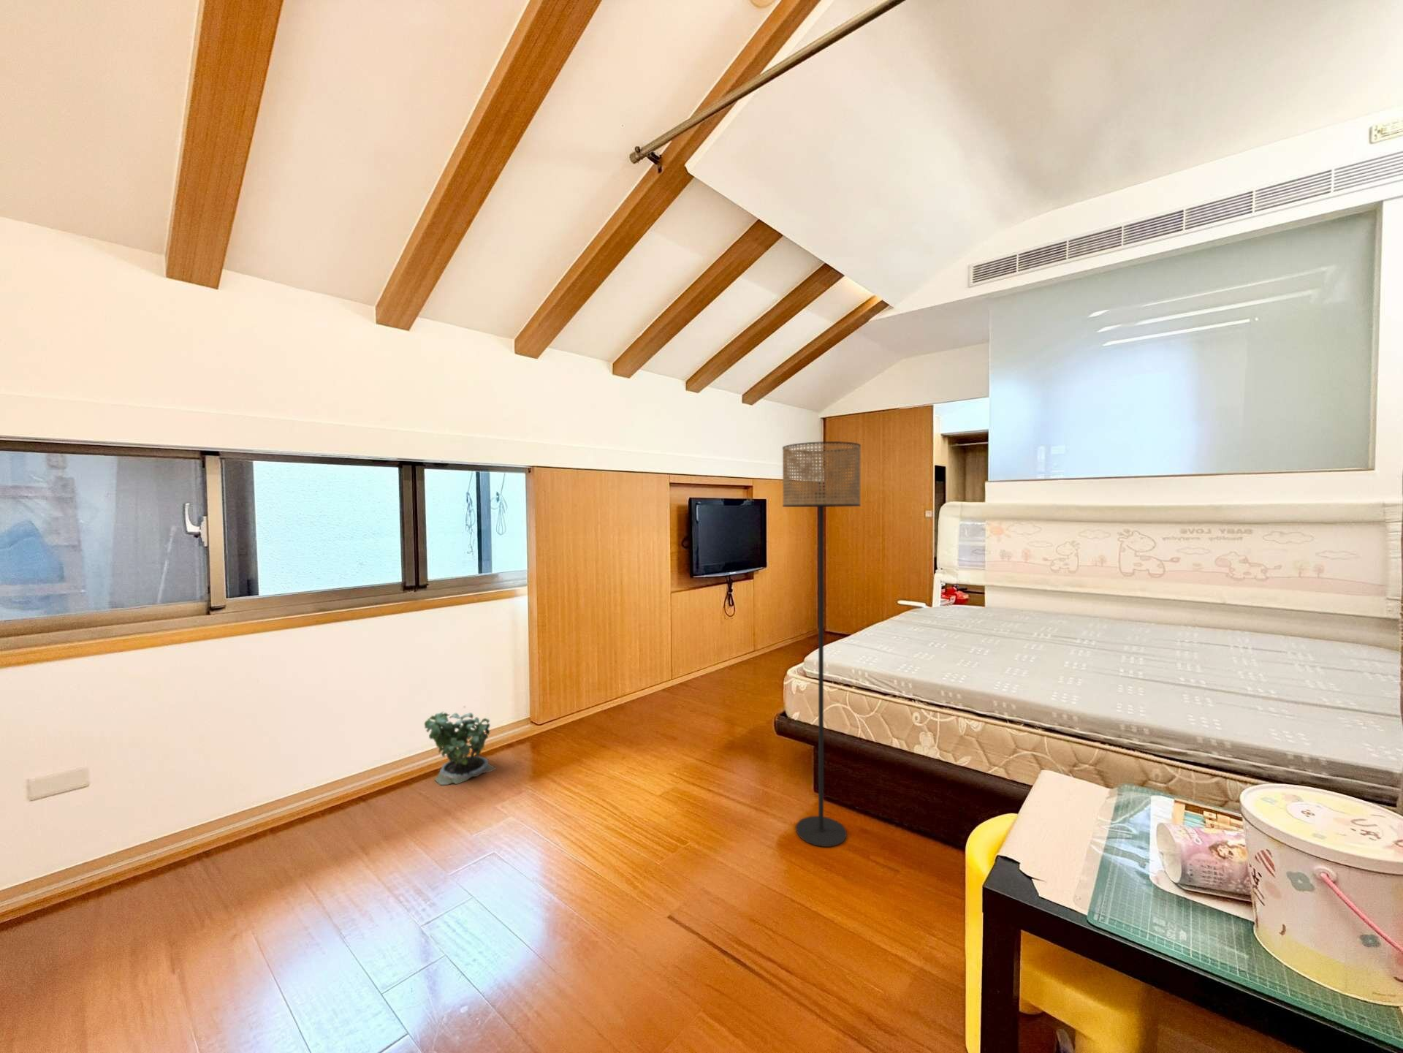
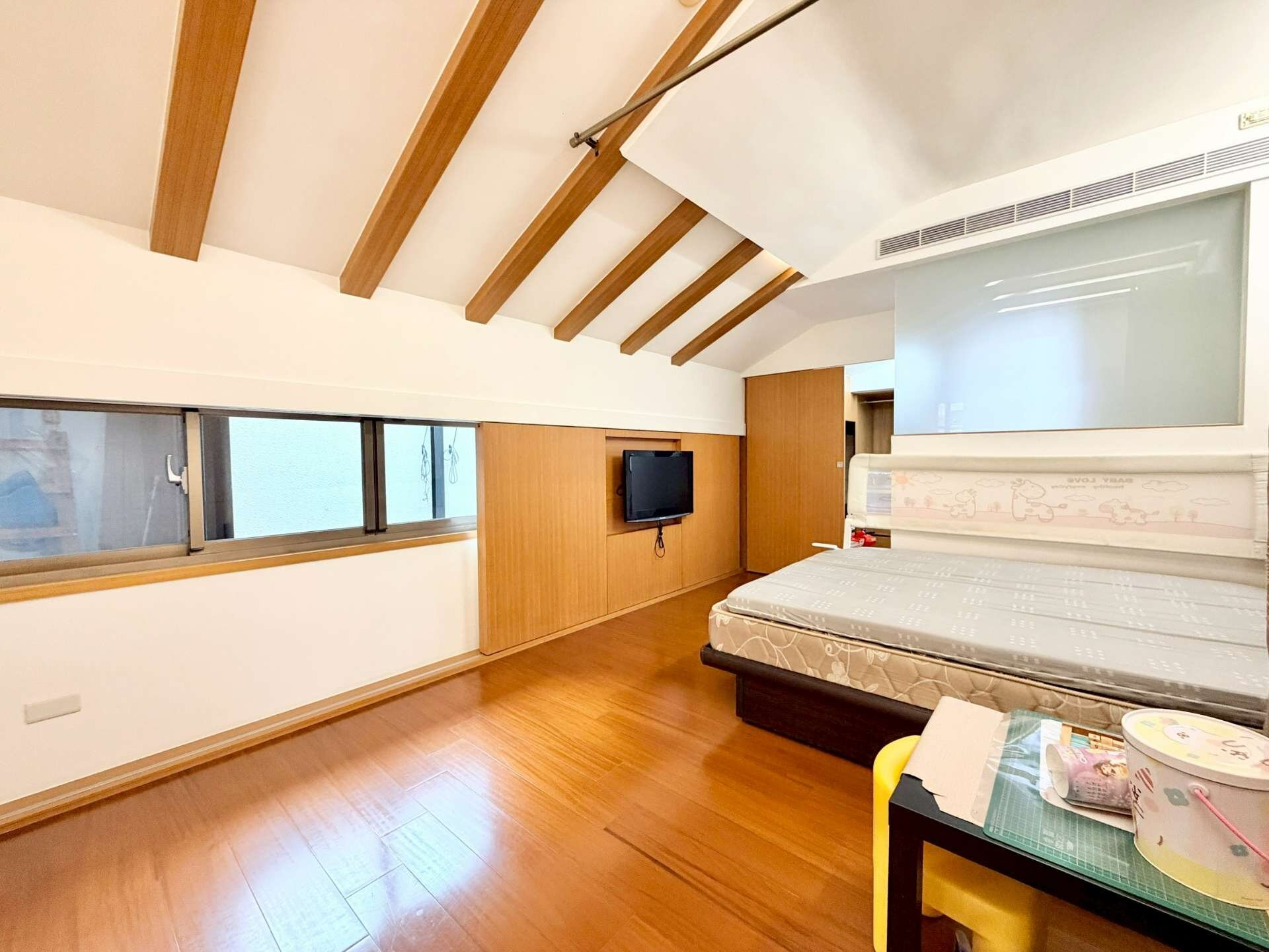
- floor lamp [782,440,861,847]
- potted plant [423,706,496,785]
